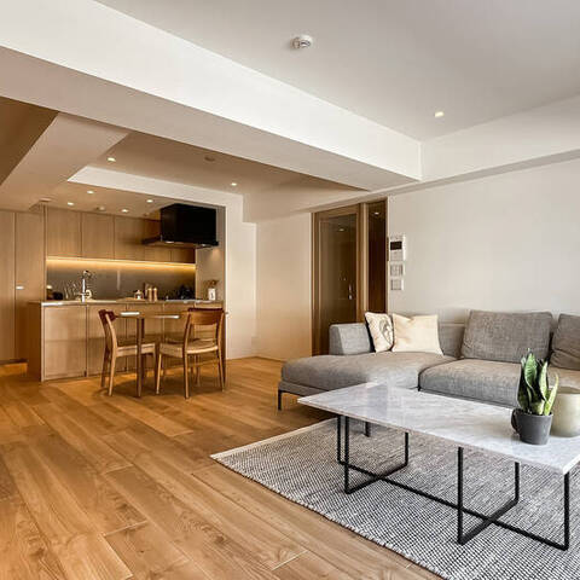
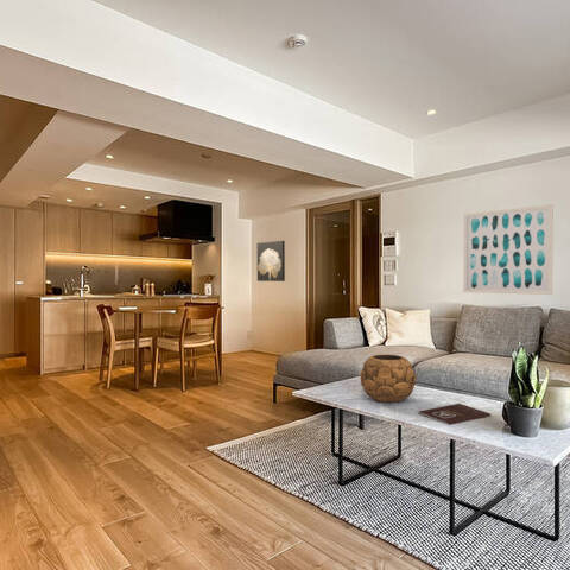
+ book [417,403,492,426]
+ wall art [256,240,286,283]
+ wall art [462,203,555,296]
+ decorative bowl [359,354,417,404]
